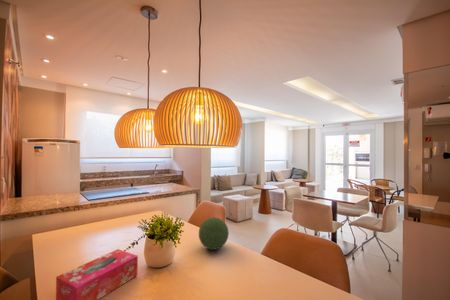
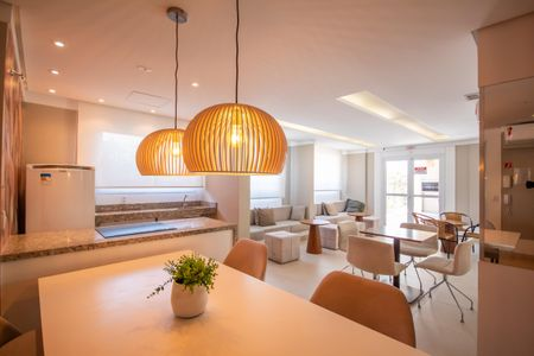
- decorative orb [198,216,230,251]
- tissue box [55,248,139,300]
